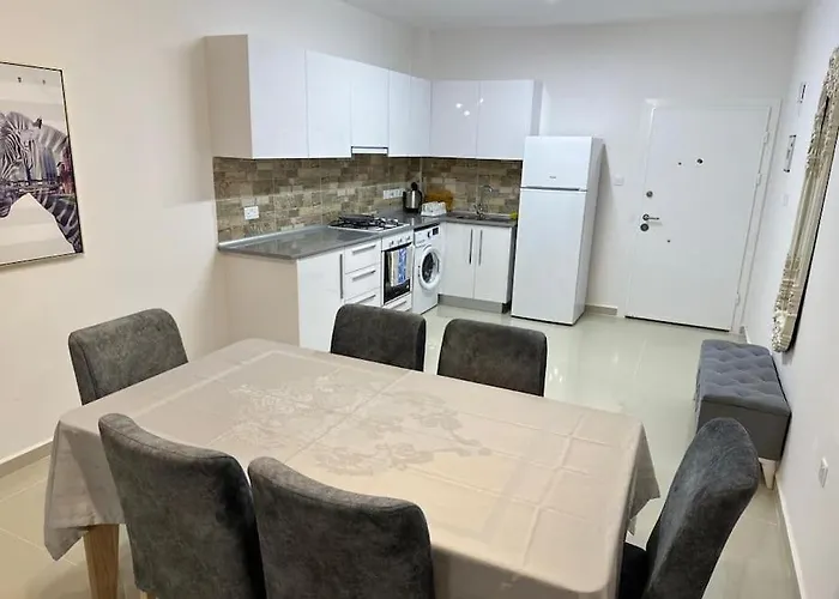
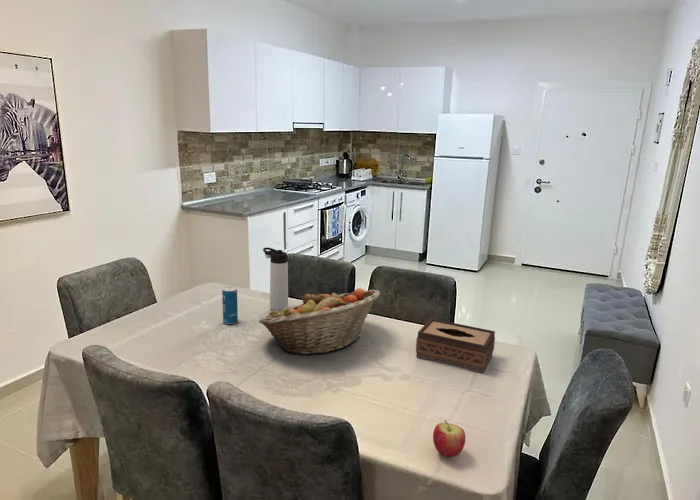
+ beverage can [221,286,239,325]
+ fruit basket [258,288,381,355]
+ tissue box [415,317,496,374]
+ thermos bottle [262,247,289,312]
+ apple [432,419,466,458]
